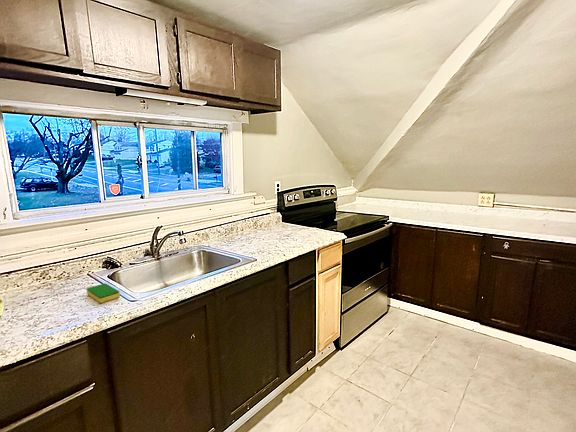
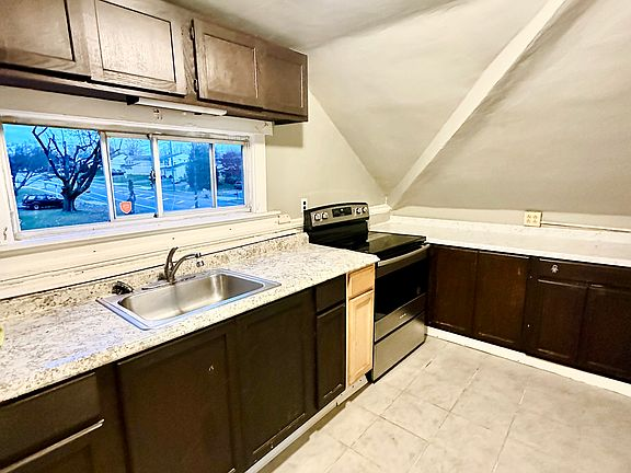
- dish sponge [86,283,121,304]
